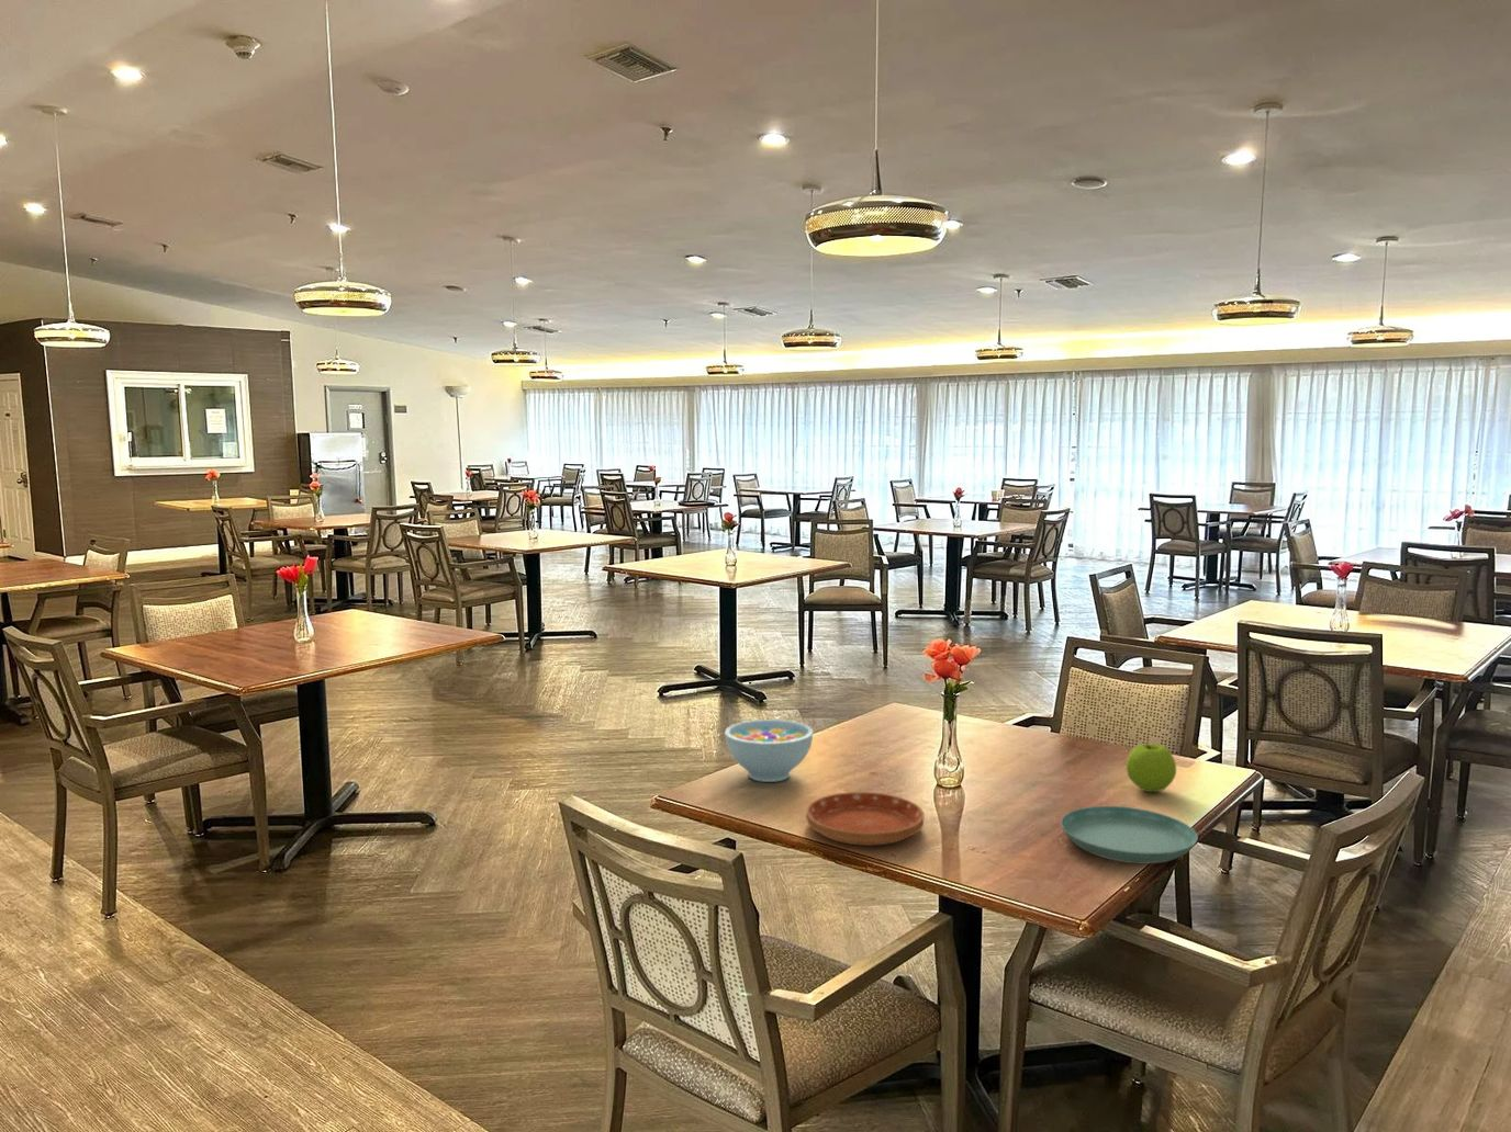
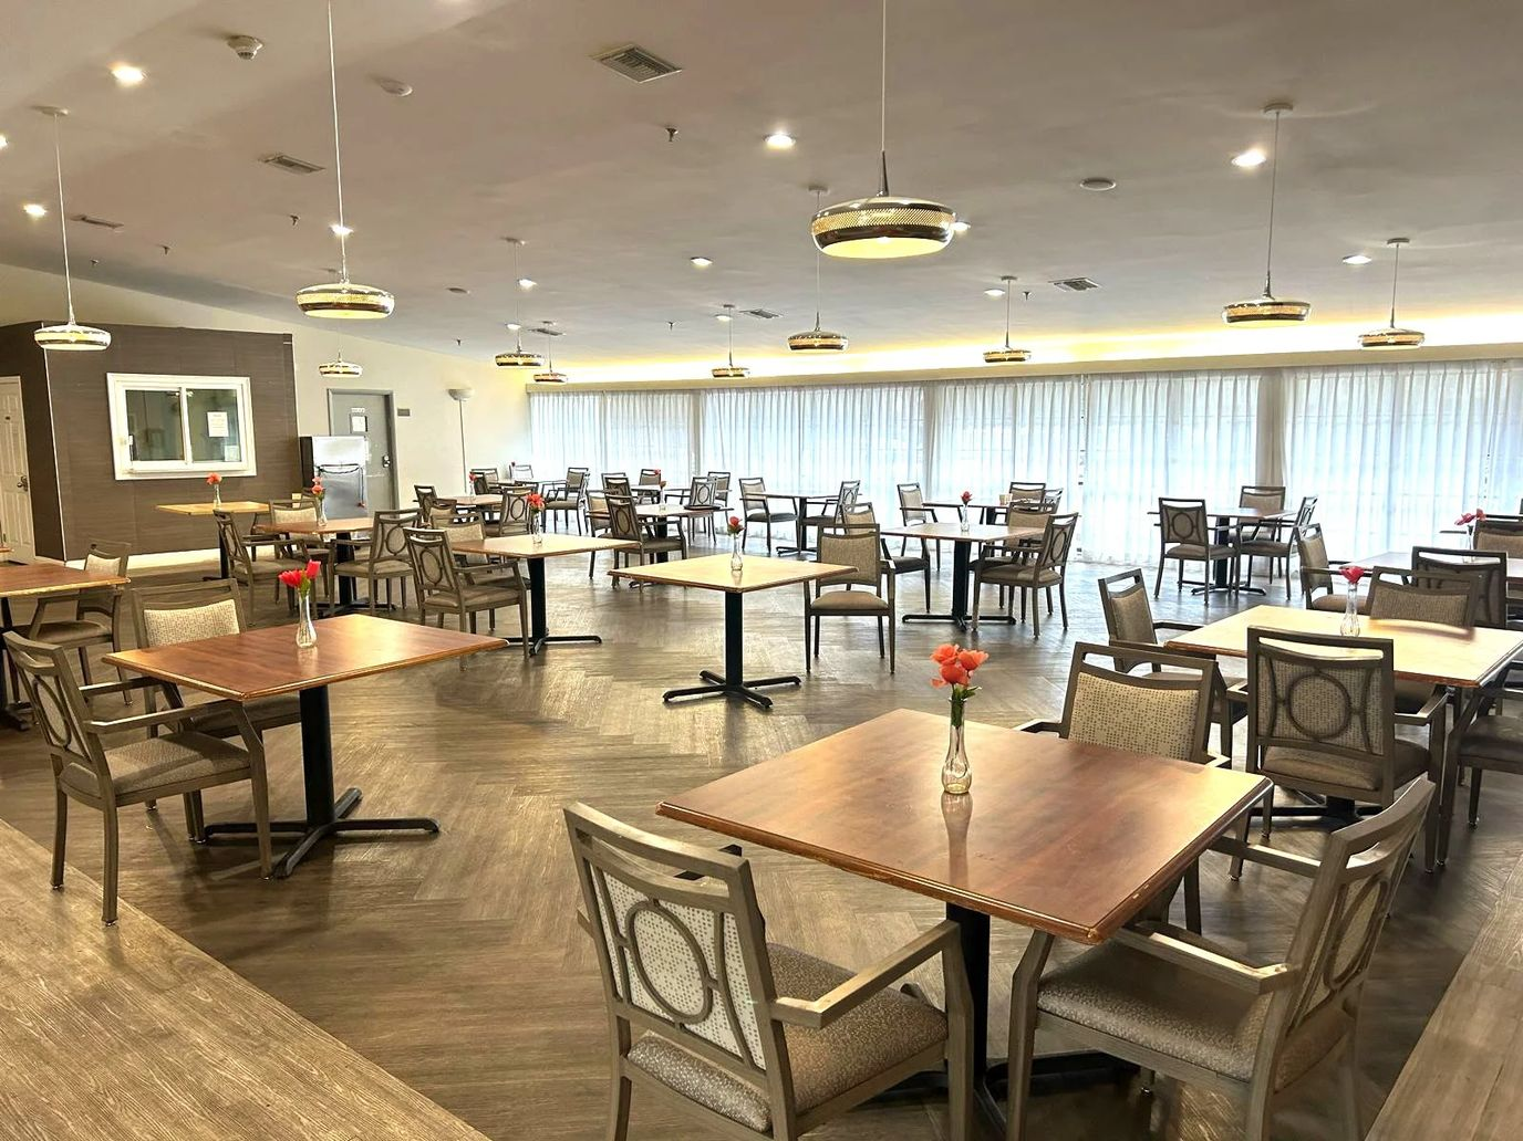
- saucer [1060,805,1199,864]
- bowl [723,718,814,784]
- saucer [805,791,924,847]
- apple [1126,743,1177,793]
